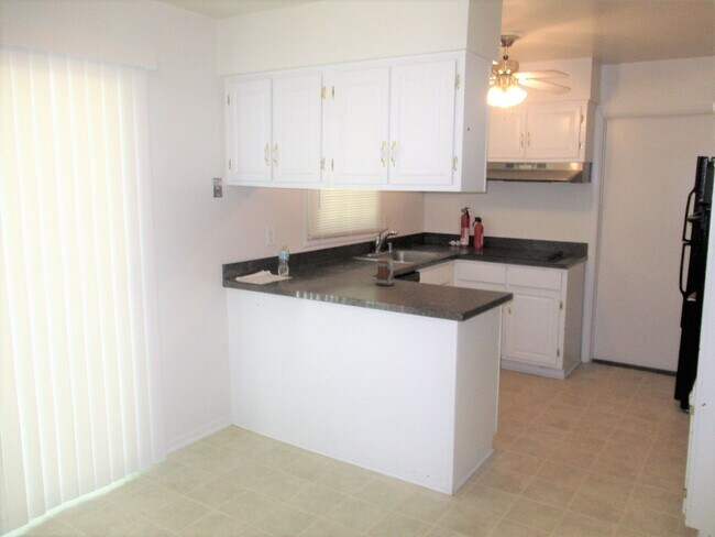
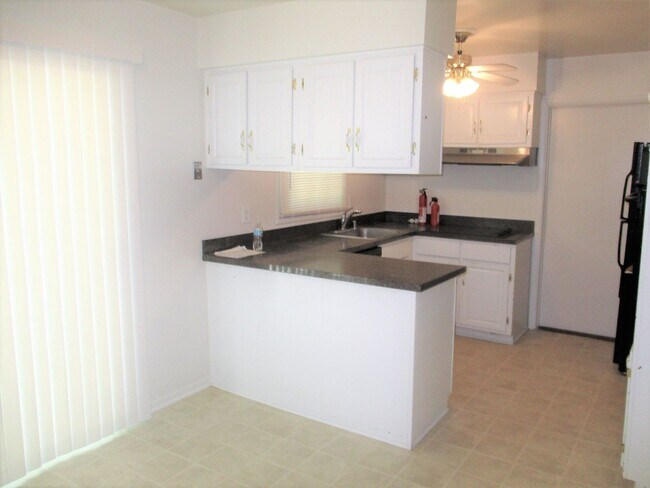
- mug [375,257,396,287]
